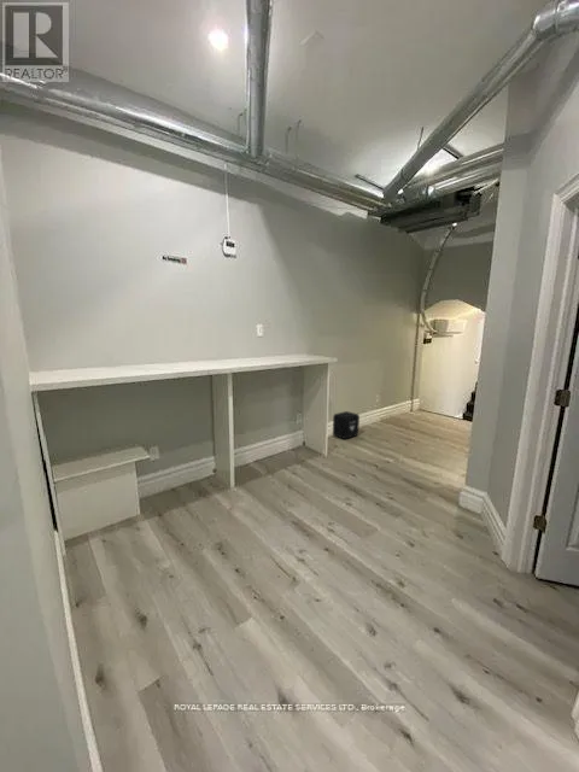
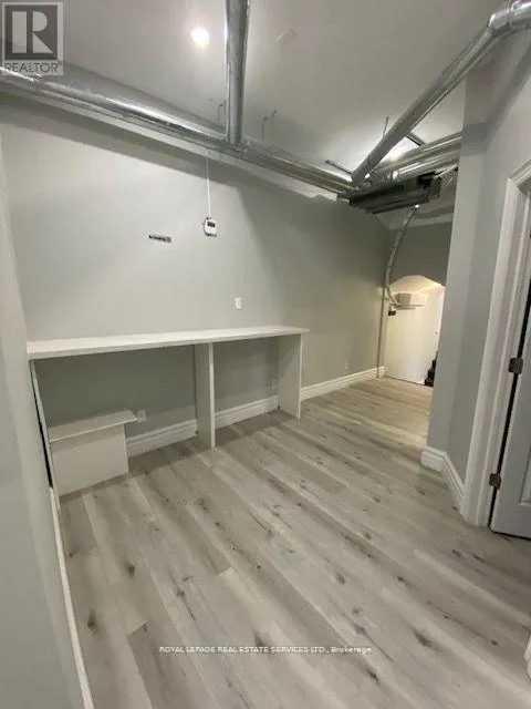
- air purifier [332,410,361,440]
